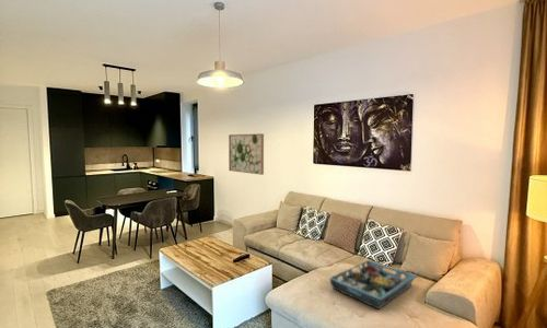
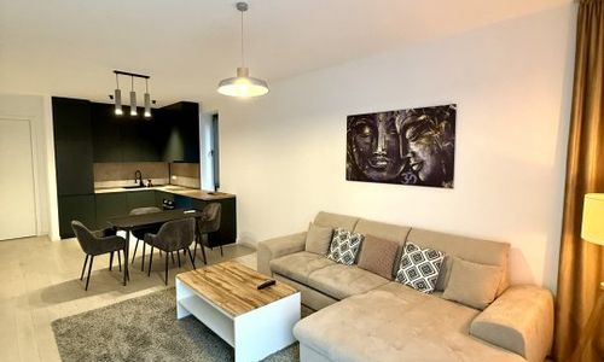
- serving tray [328,259,418,311]
- wall art [228,132,265,176]
